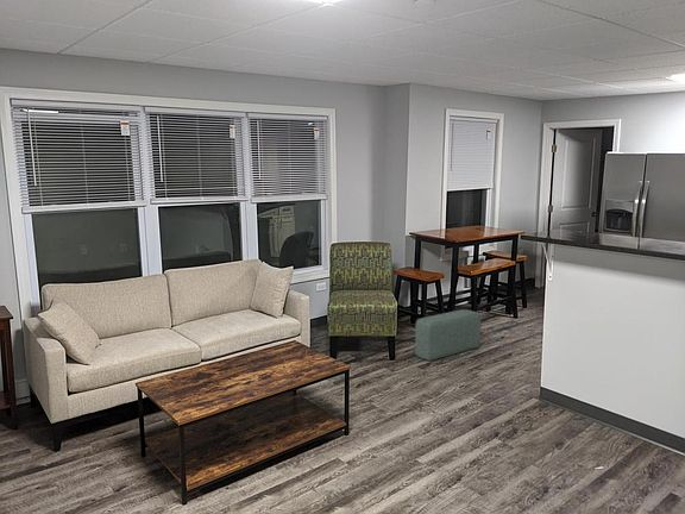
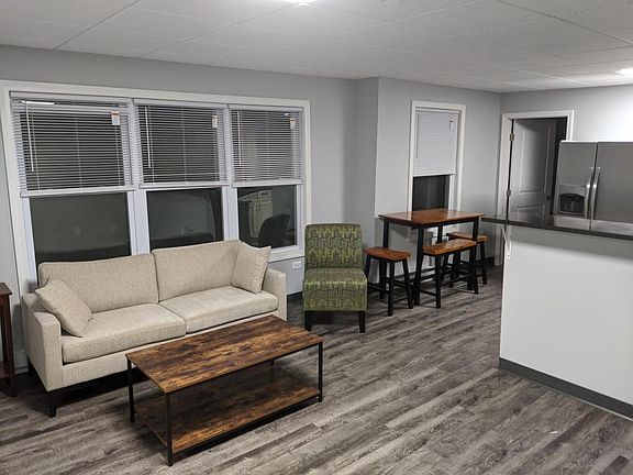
- pouf [414,308,482,362]
